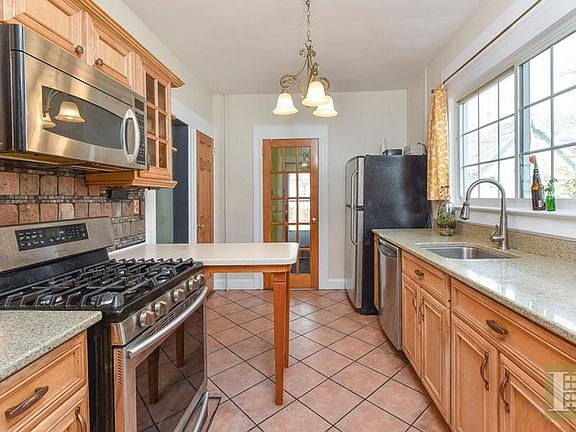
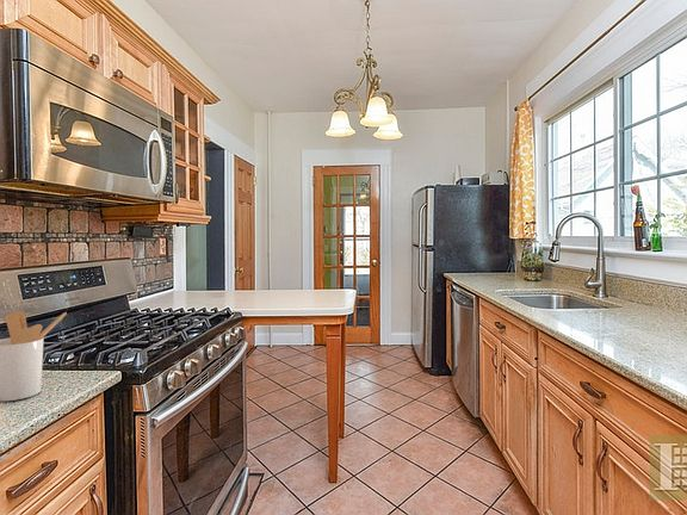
+ utensil holder [0,310,68,402]
